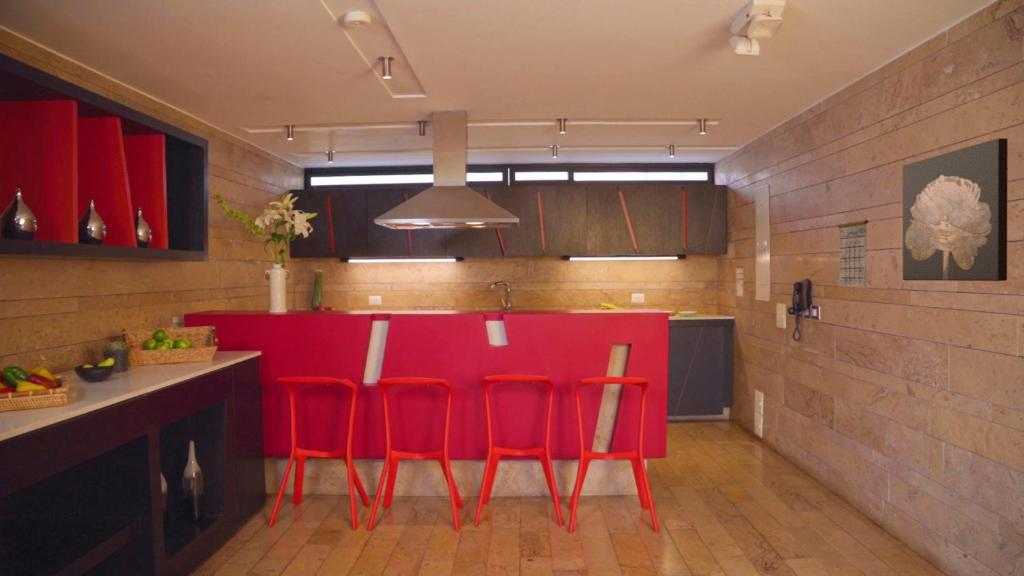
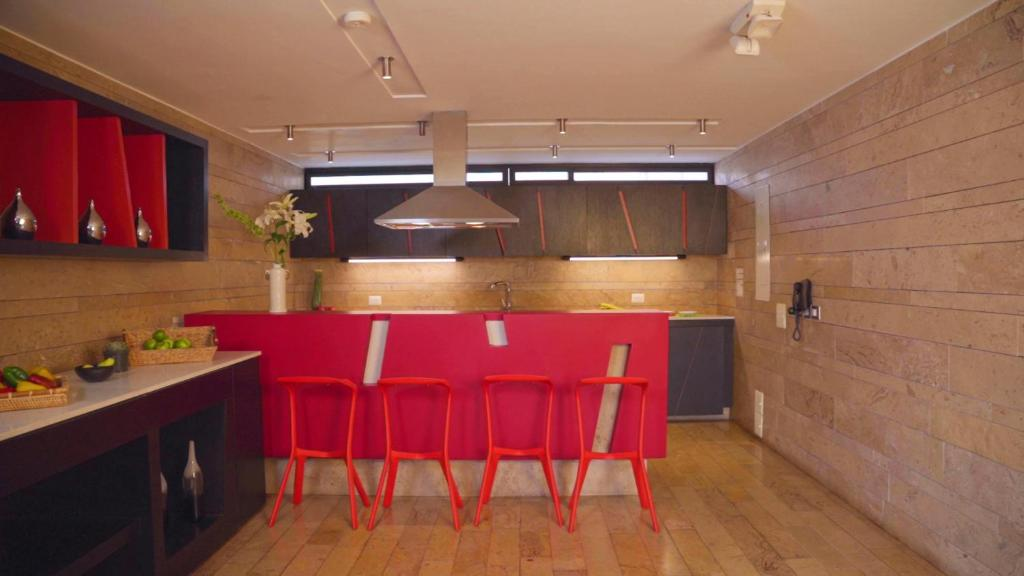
- calendar [837,206,869,289]
- wall art [902,137,1009,282]
